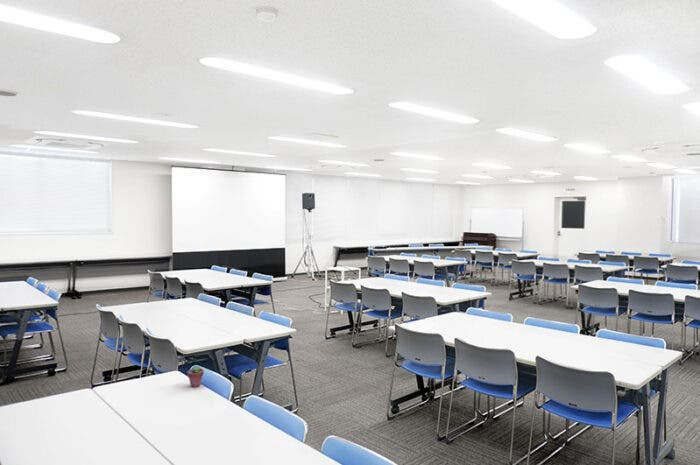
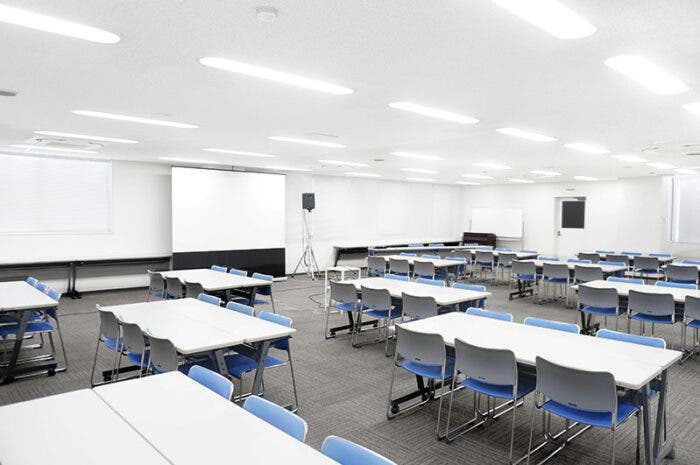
- potted succulent [186,364,205,388]
